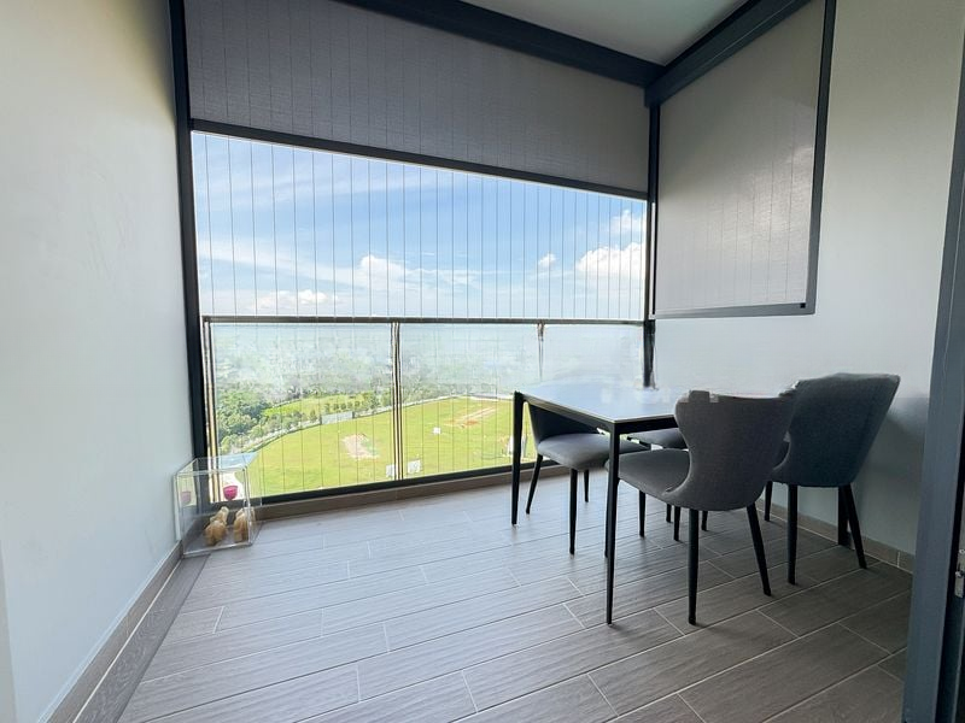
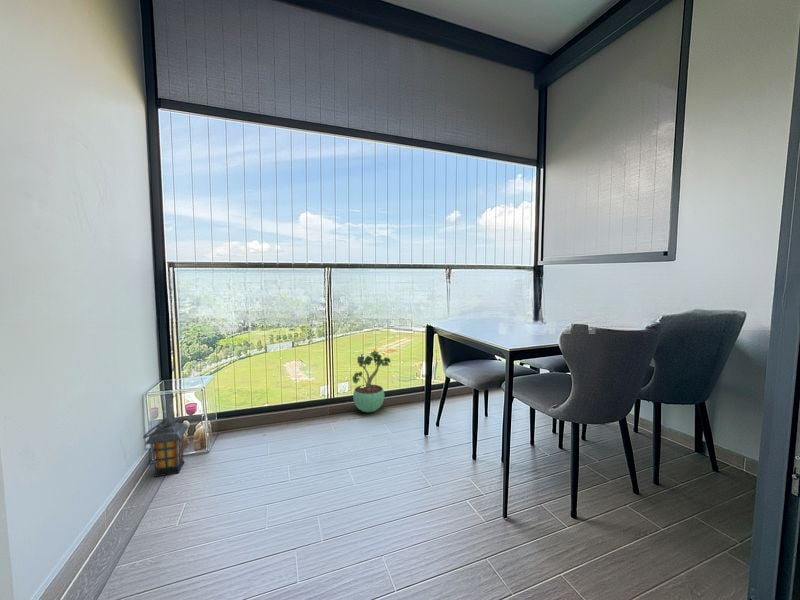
+ lantern [142,416,190,478]
+ potted plant [351,349,392,413]
